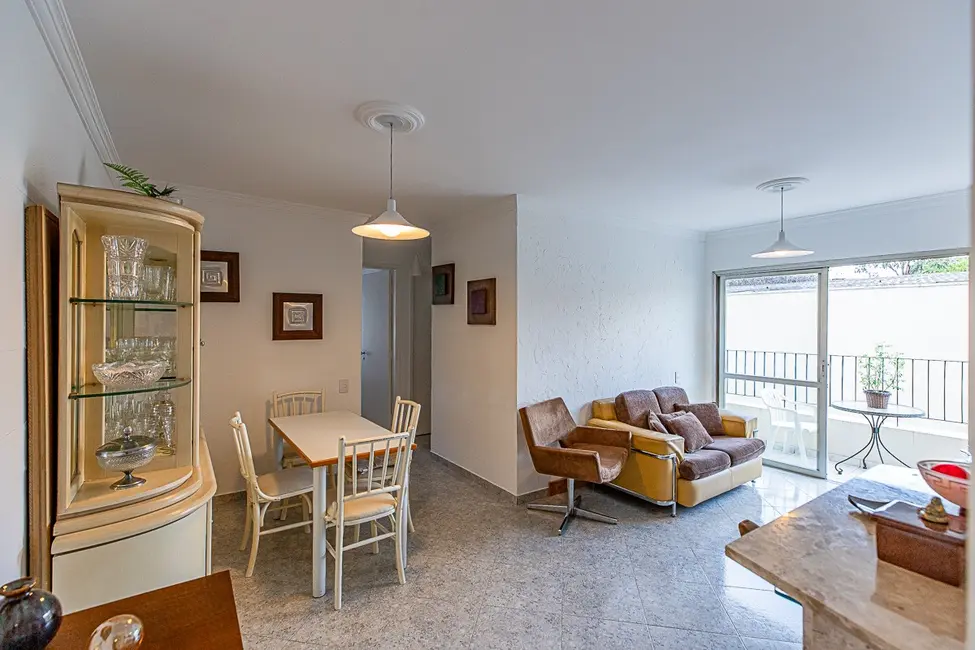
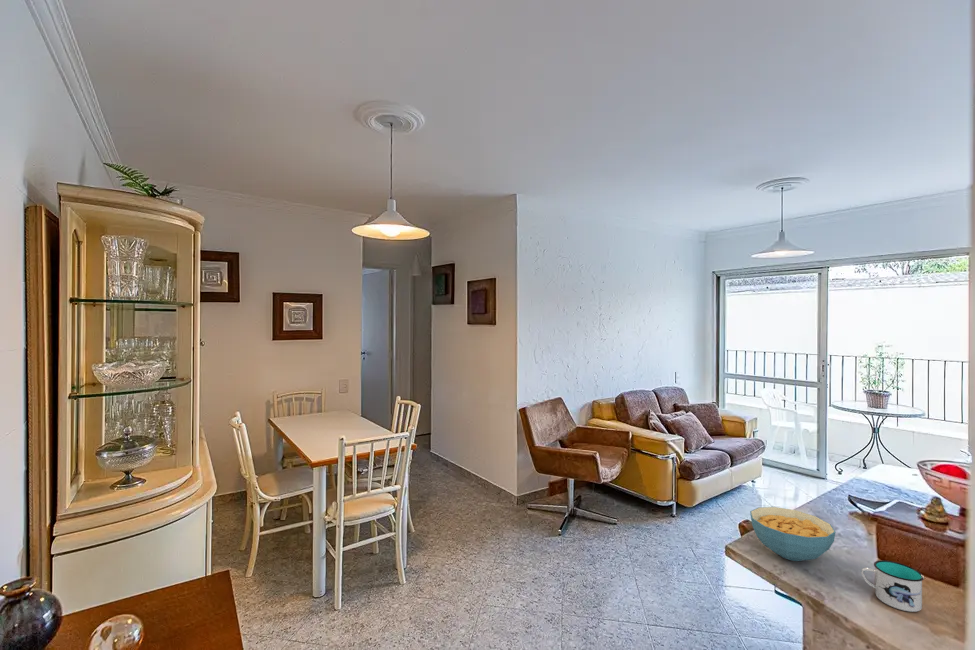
+ cereal bowl [749,506,837,562]
+ mug [860,559,925,613]
